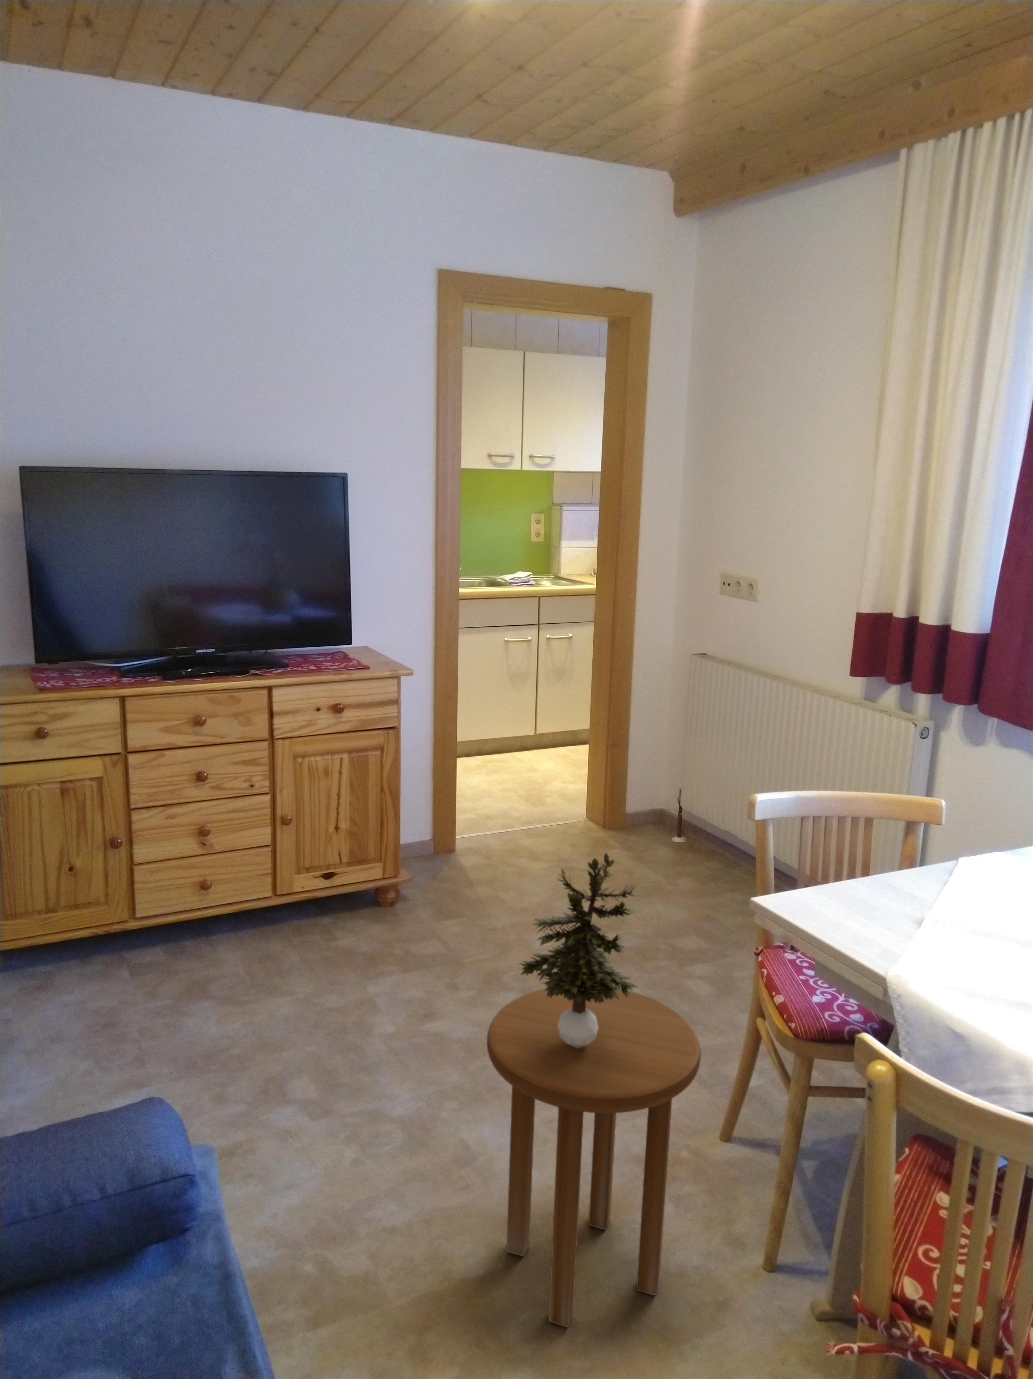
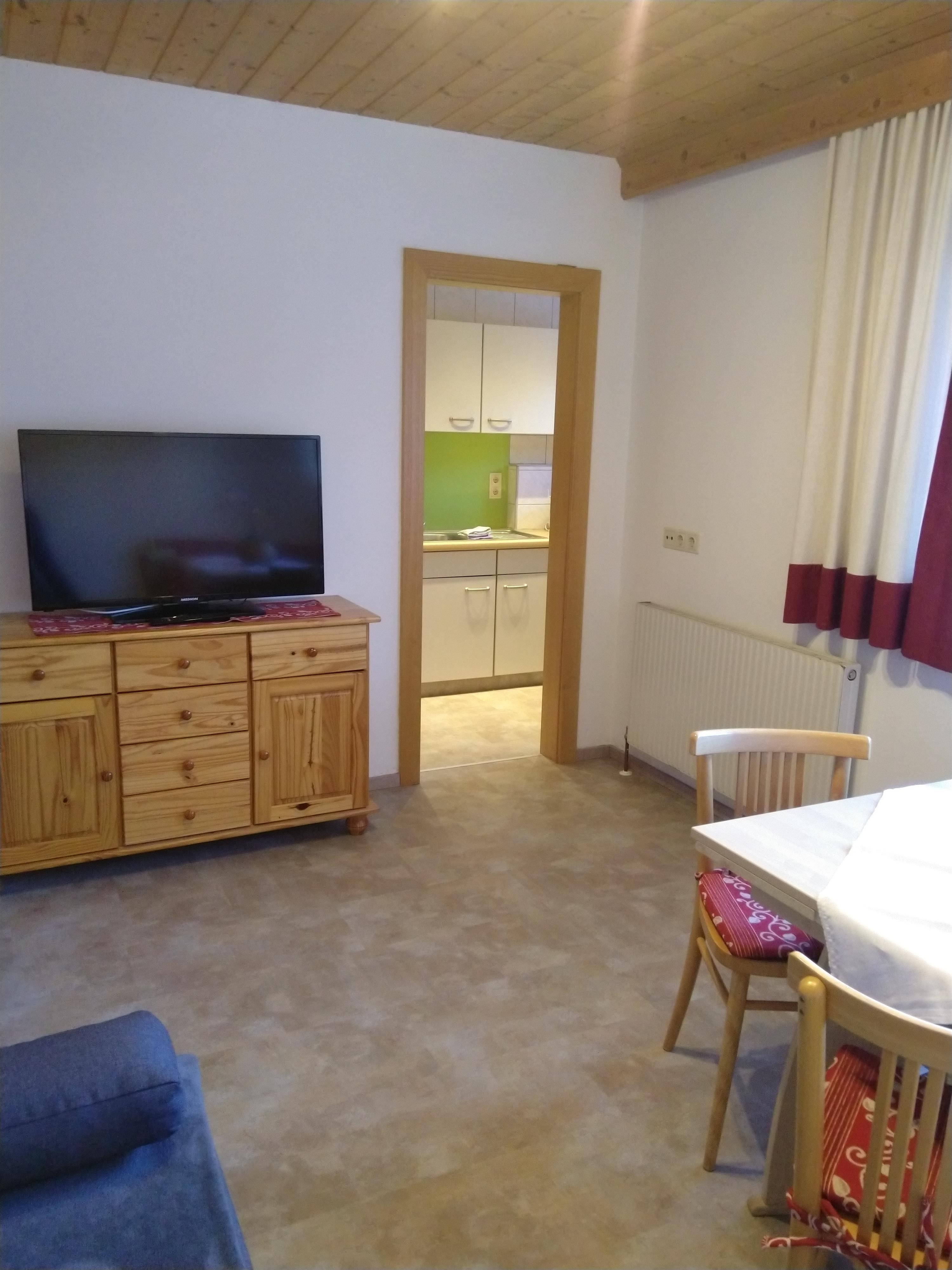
- potted plant [518,852,639,1049]
- side table [486,988,701,1328]
